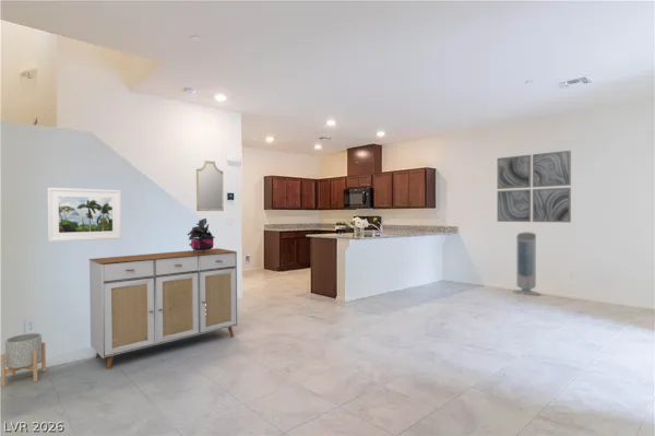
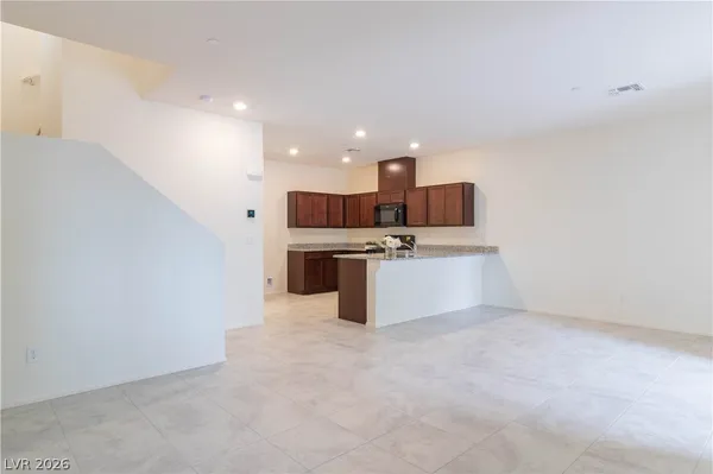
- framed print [46,187,122,243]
- sideboard [87,247,238,370]
- home mirror [195,160,225,212]
- wall art [497,150,572,223]
- air purifier [511,232,541,296]
- planter [0,332,47,388]
- potted plant [187,217,216,254]
